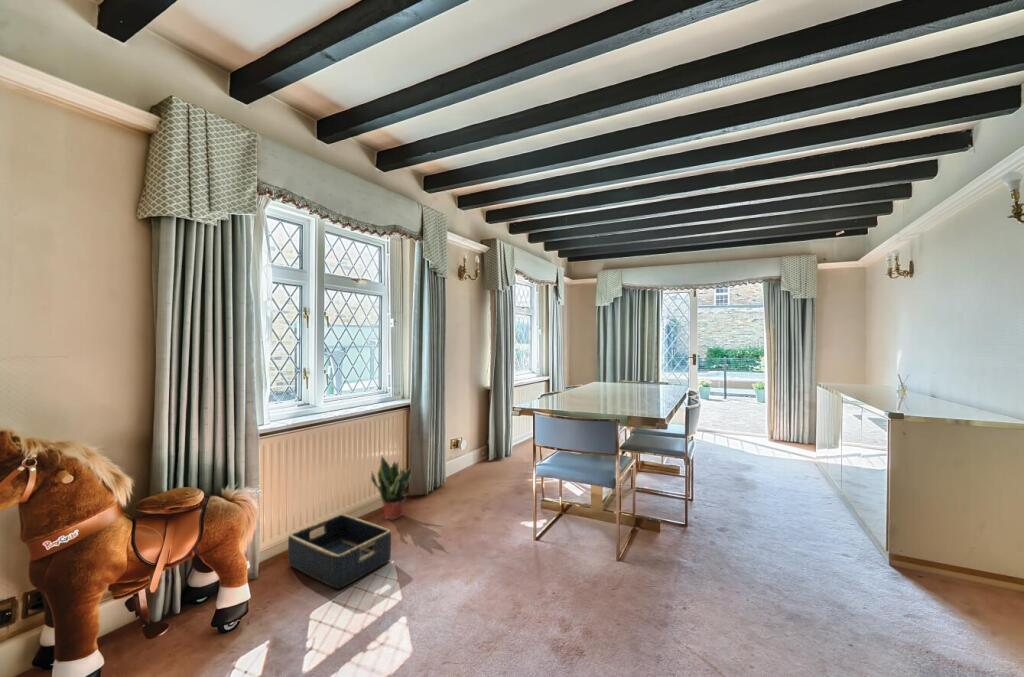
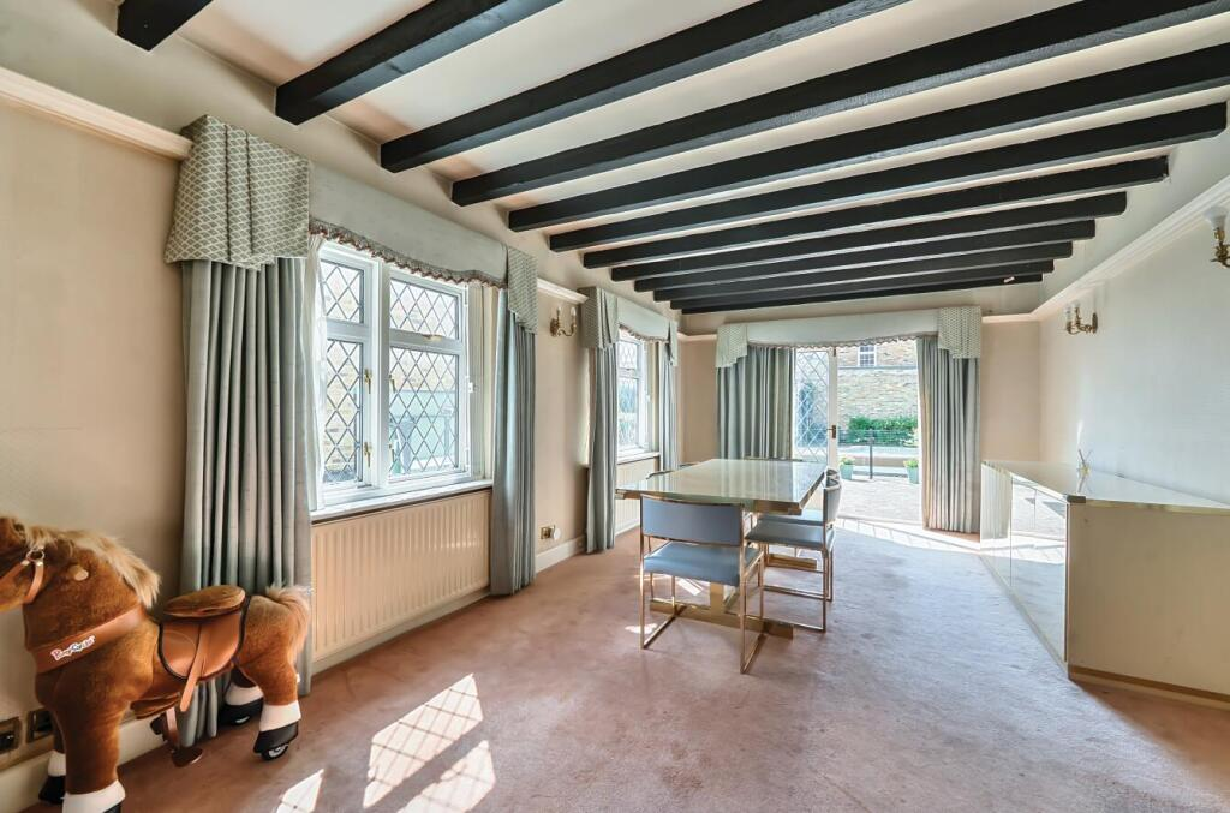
- potted plant [370,455,412,520]
- basket [287,513,392,590]
